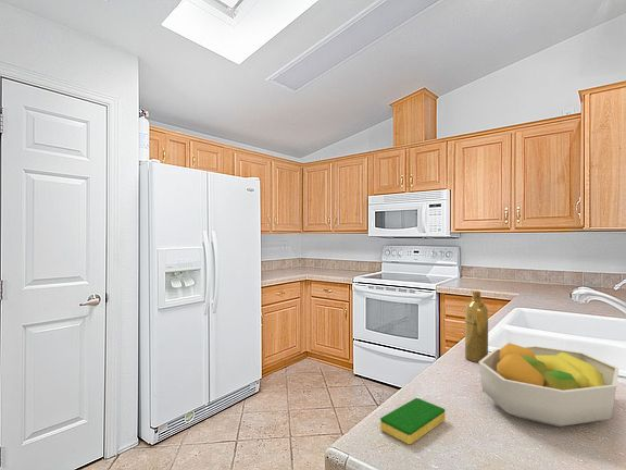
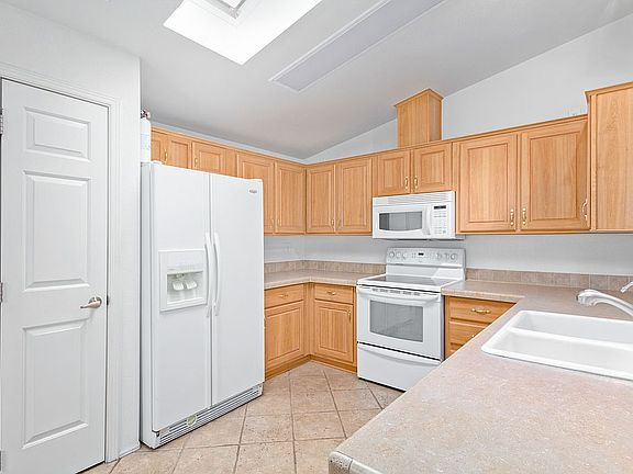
- dish sponge [379,397,446,445]
- fruit bowl [478,342,619,428]
- perfume bottle [464,289,489,363]
